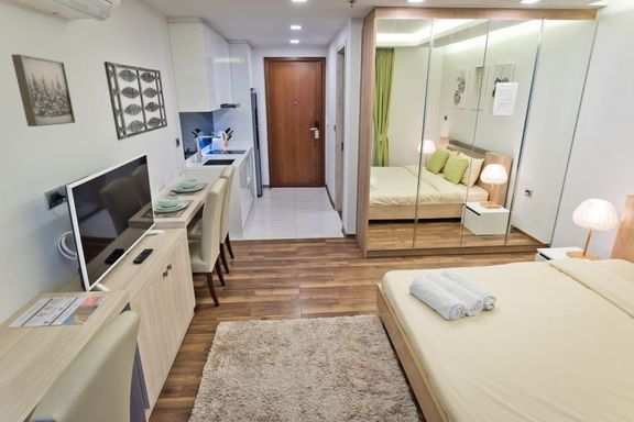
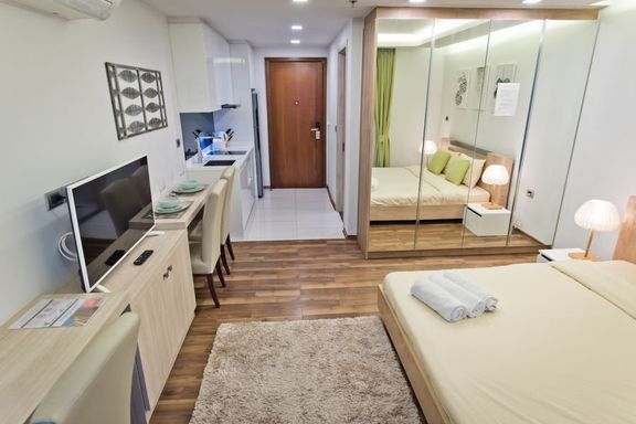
- wall art [11,54,76,127]
